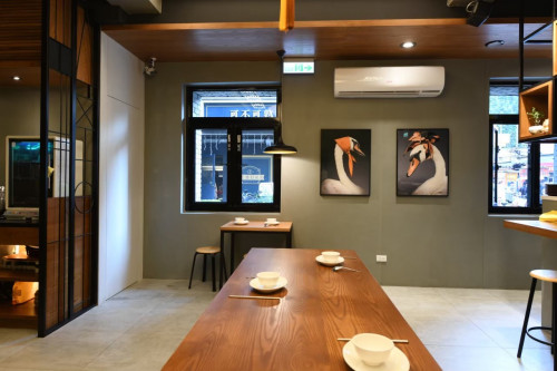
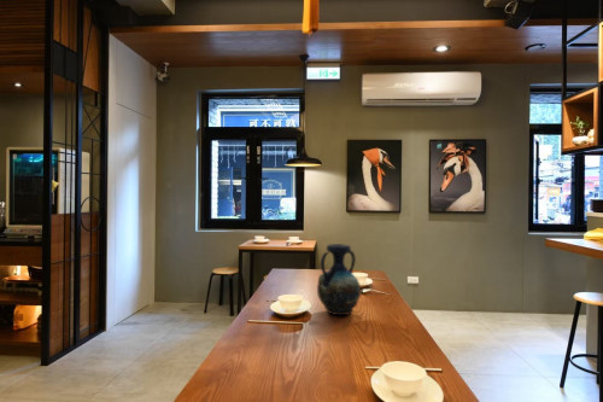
+ vase [316,243,362,316]
